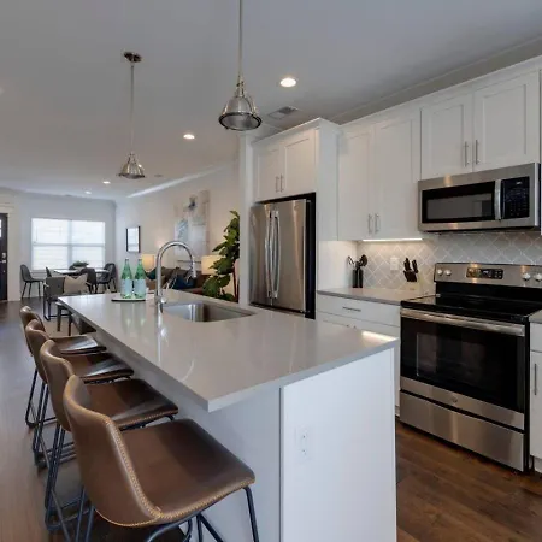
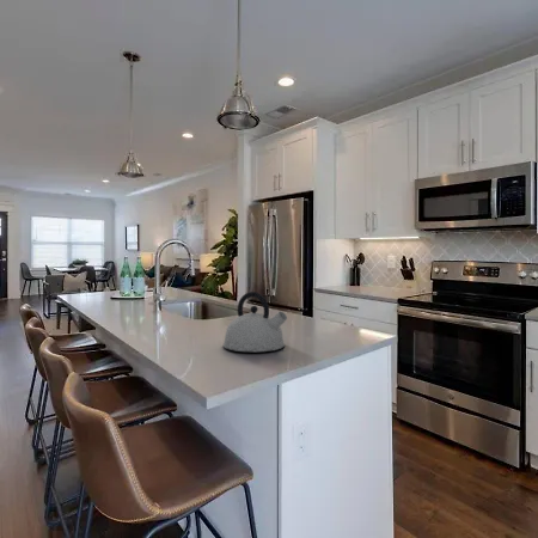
+ kettle [222,291,288,353]
